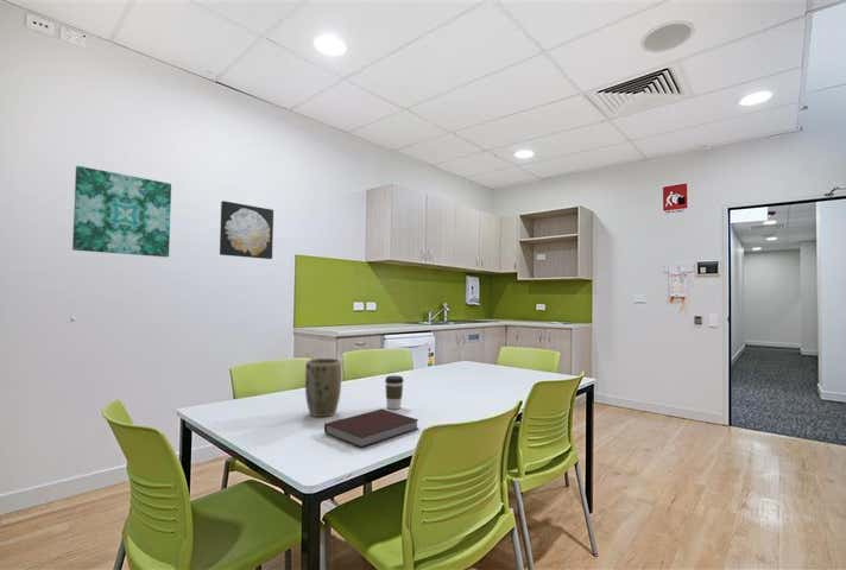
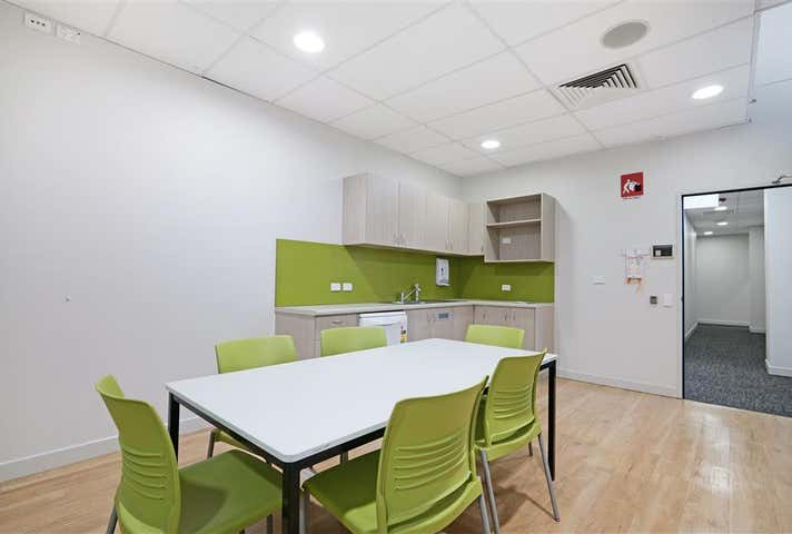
- wall art [71,165,172,258]
- coffee cup [384,375,405,411]
- wall art [219,200,274,260]
- plant pot [304,357,342,418]
- notebook [323,408,419,449]
